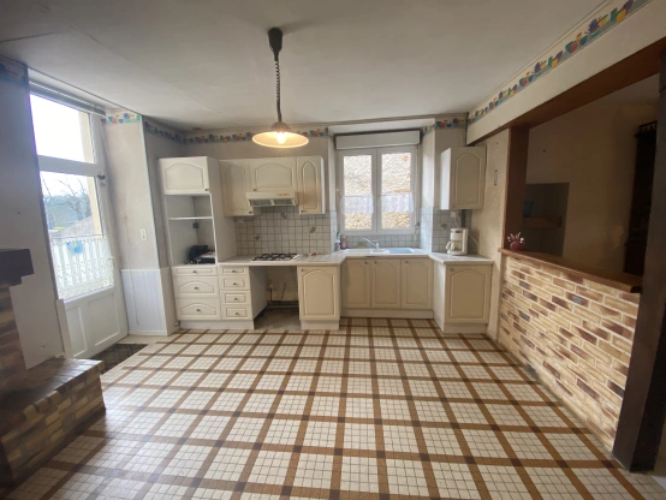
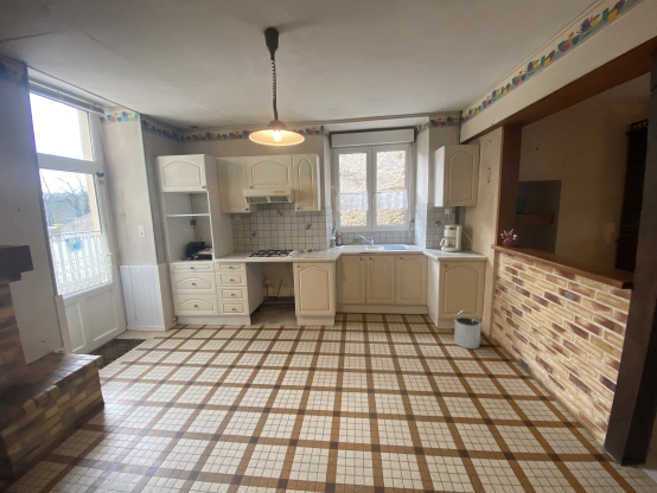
+ bucket [453,309,481,350]
